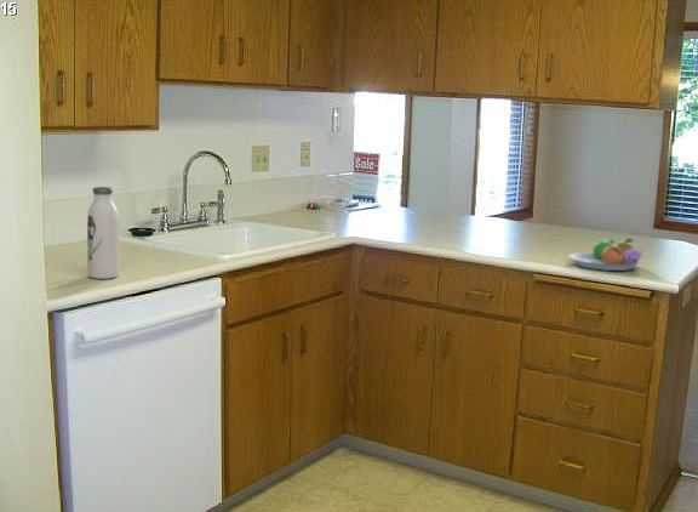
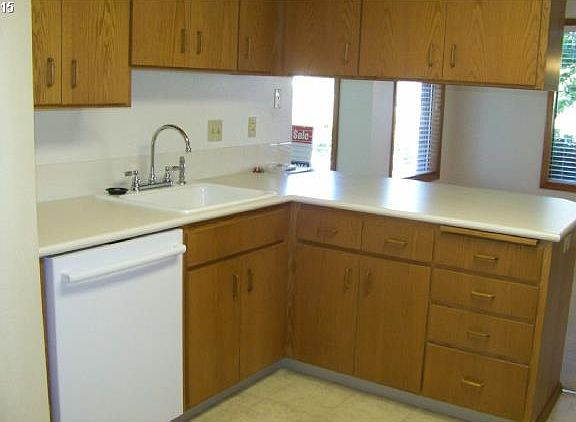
- water bottle [86,186,120,280]
- fruit bowl [568,237,643,272]
